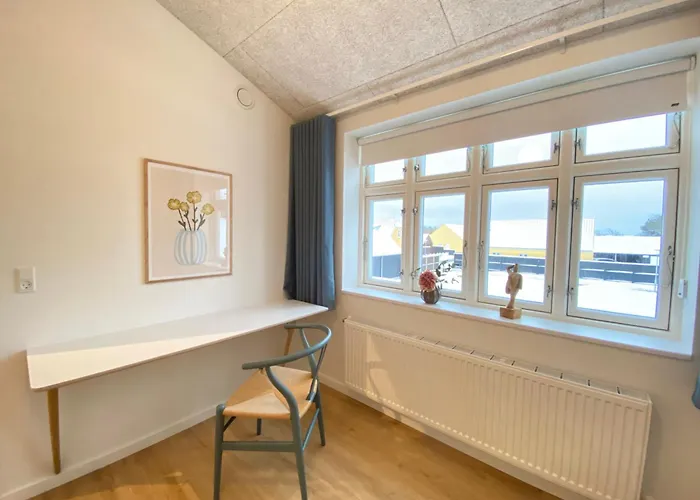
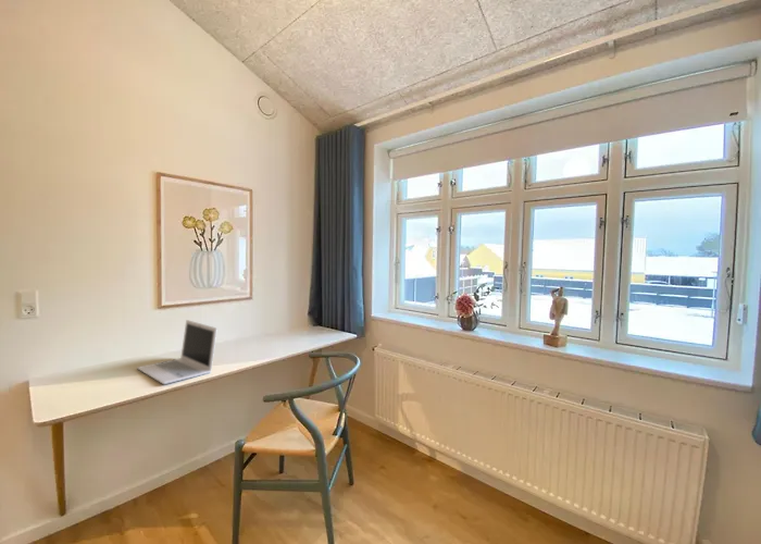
+ laptop [136,319,219,385]
